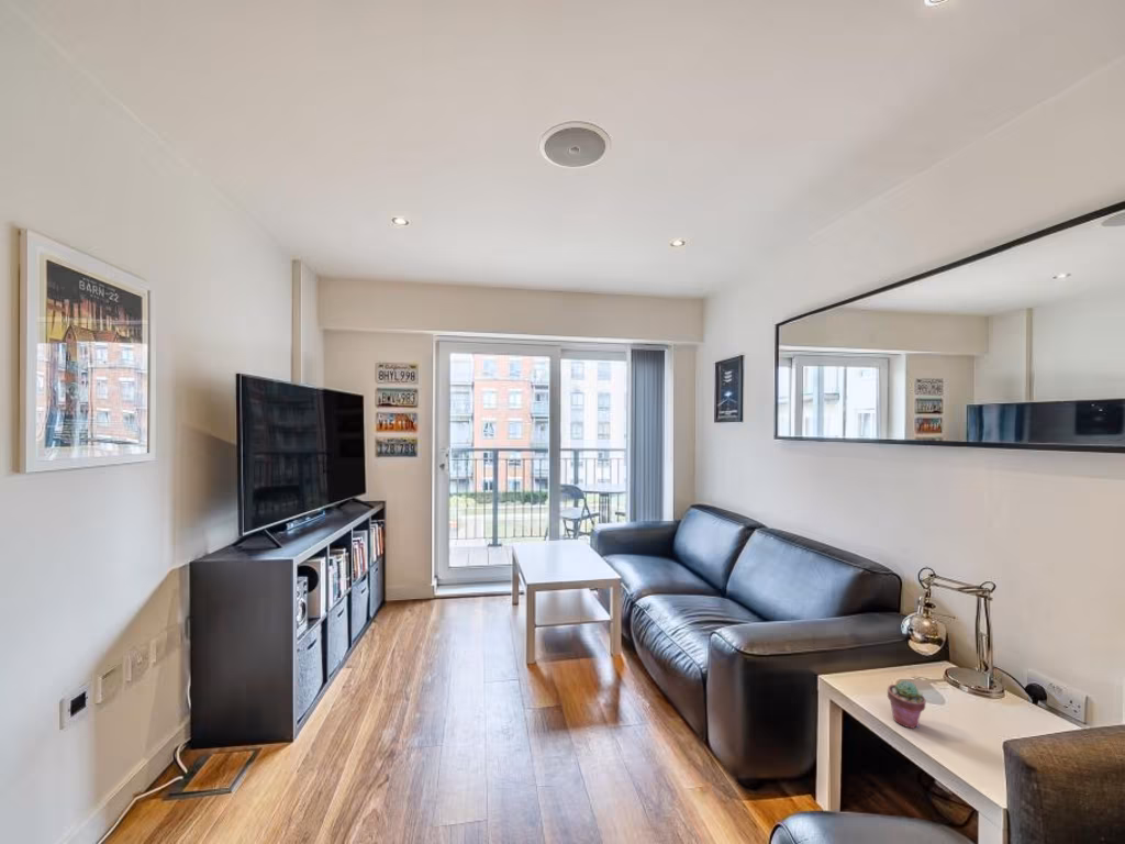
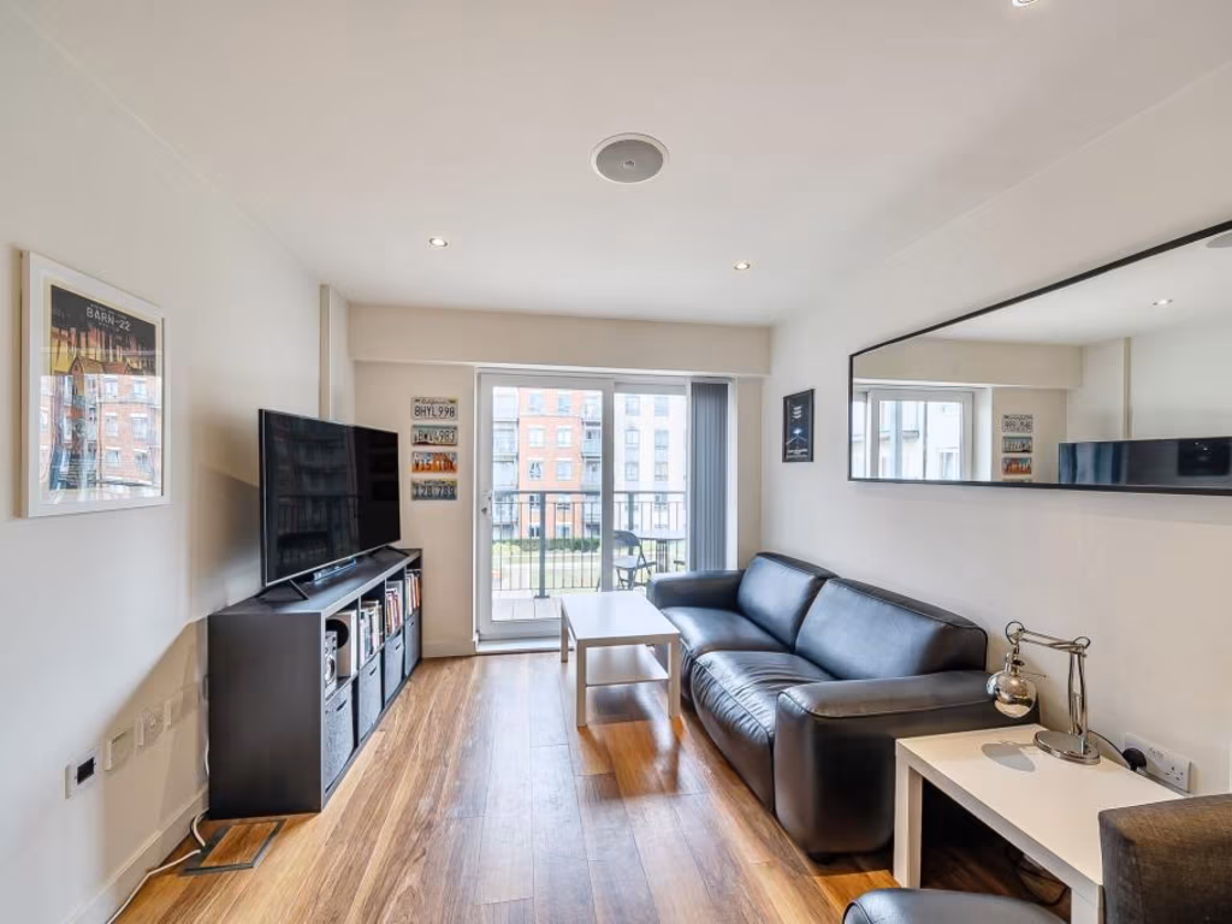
- potted succulent [887,679,927,730]
